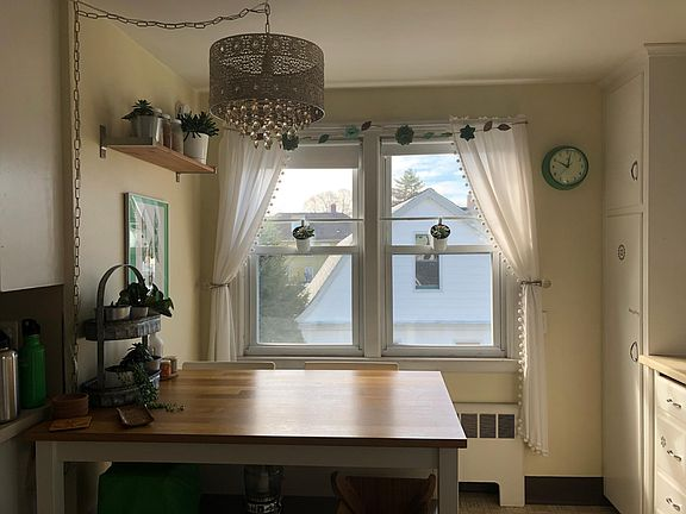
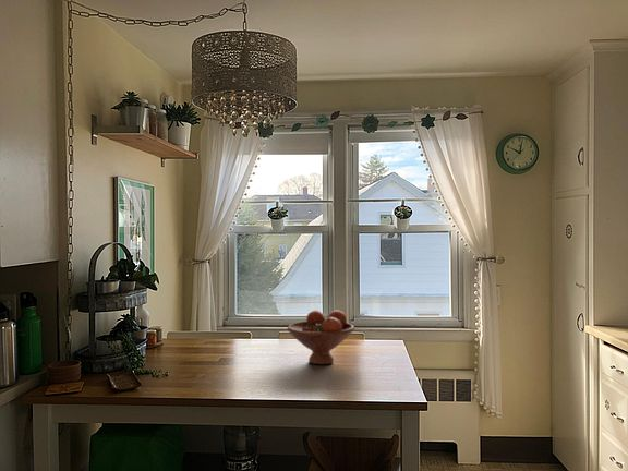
+ fruit bowl [287,310,355,365]
